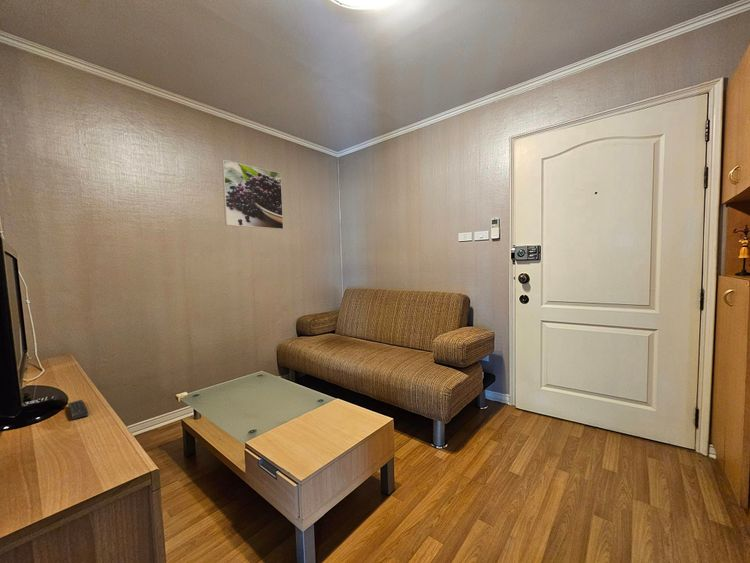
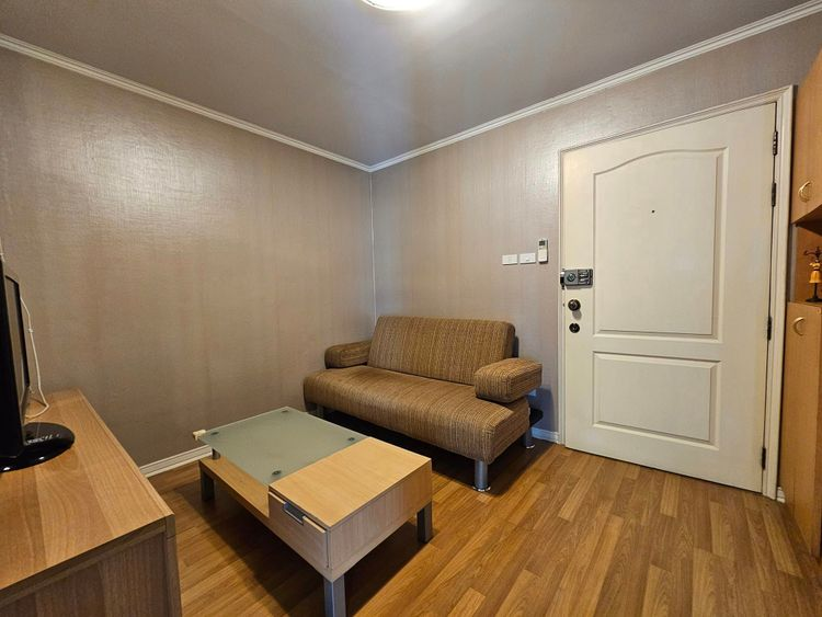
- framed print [221,159,284,230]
- remote control [67,399,90,421]
